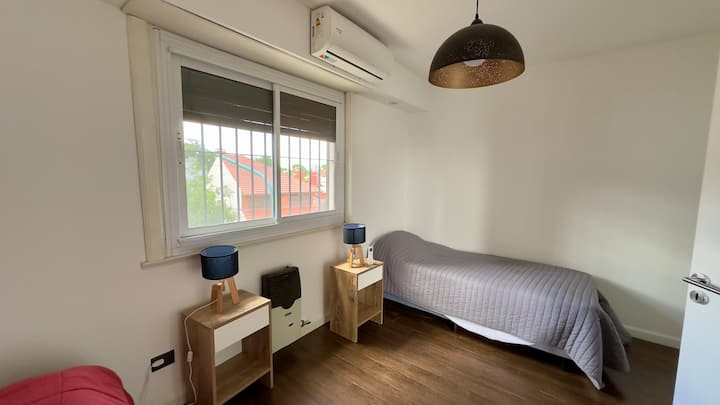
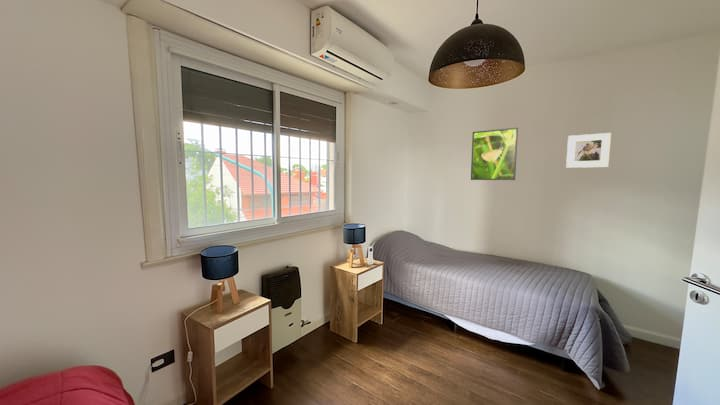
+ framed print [470,127,519,181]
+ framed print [565,132,612,169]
